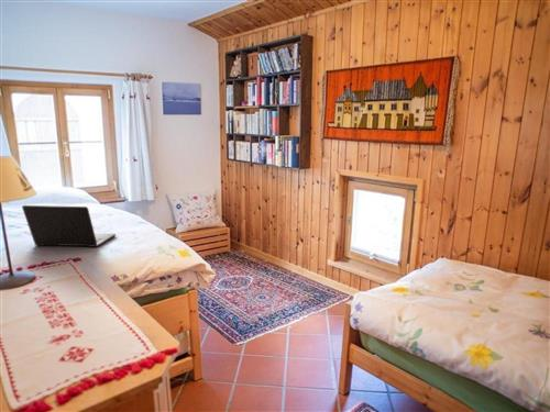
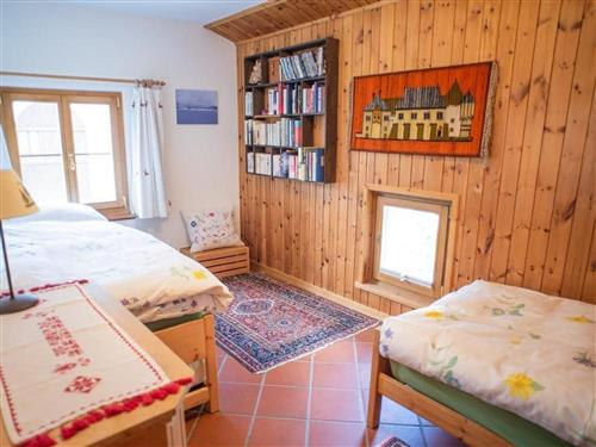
- laptop [21,204,117,248]
